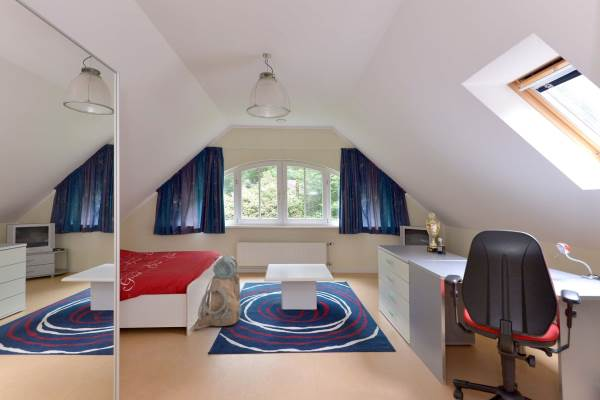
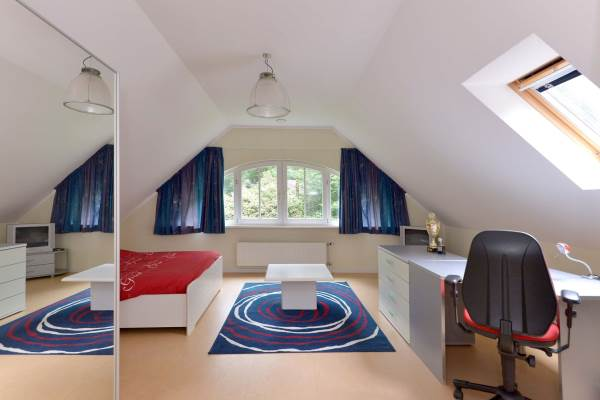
- backpack [193,254,242,330]
